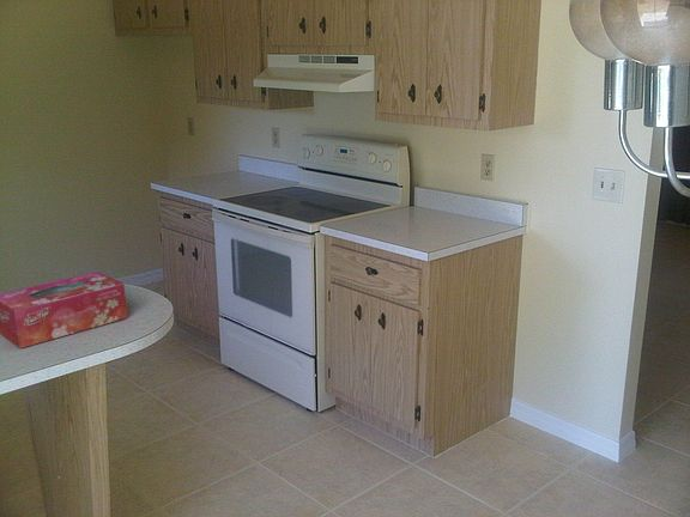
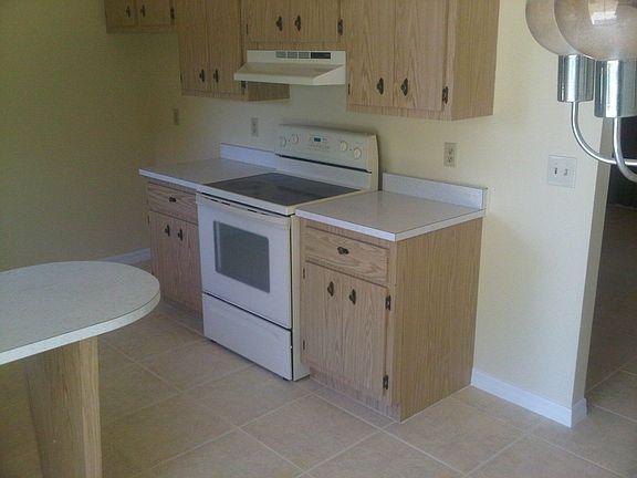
- tissue box [0,270,128,349]
